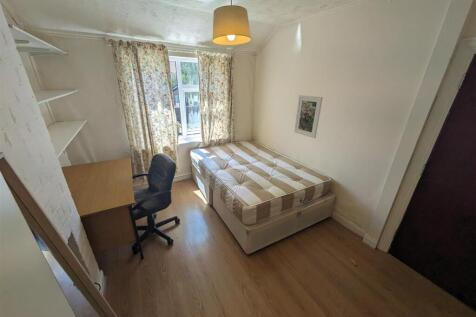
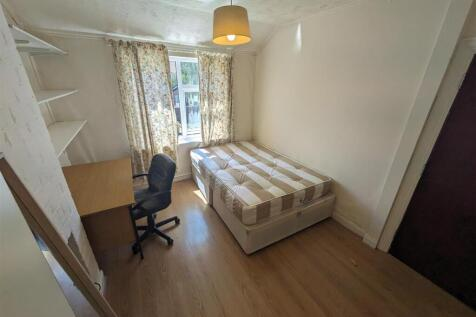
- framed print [293,94,324,139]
